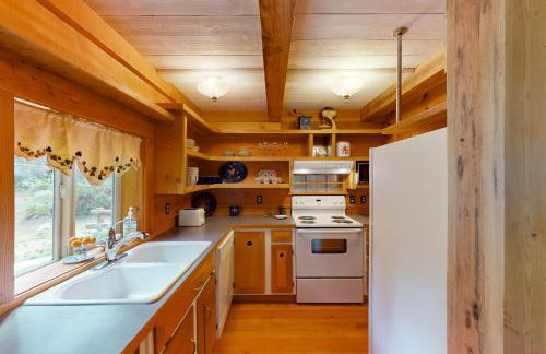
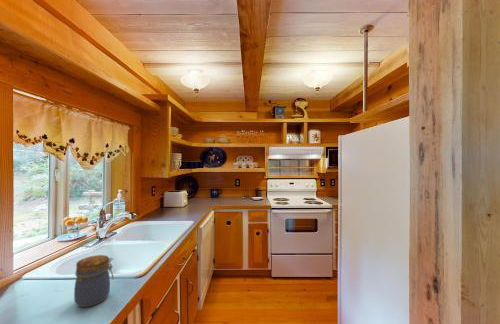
+ jar [73,254,115,308]
